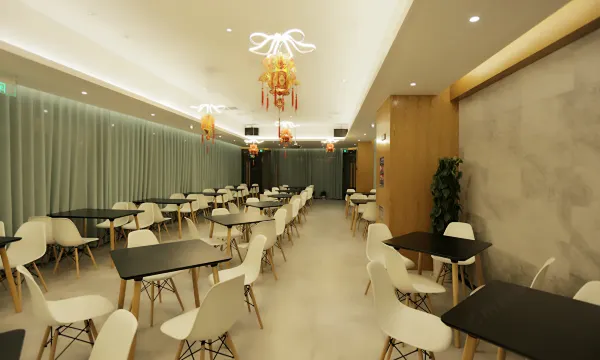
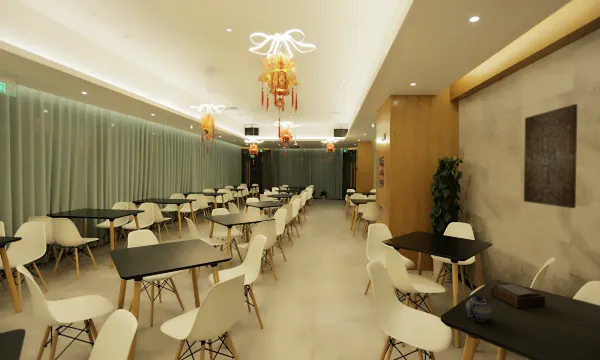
+ napkin holder [490,284,546,309]
+ wall art [523,103,578,209]
+ teapot [465,295,492,322]
